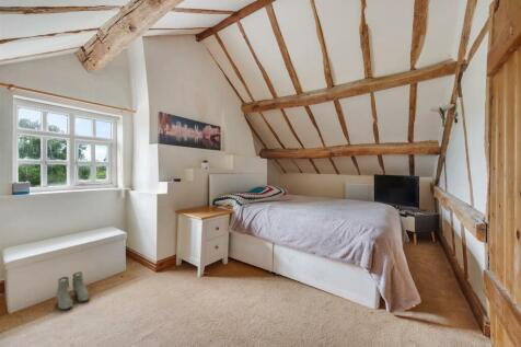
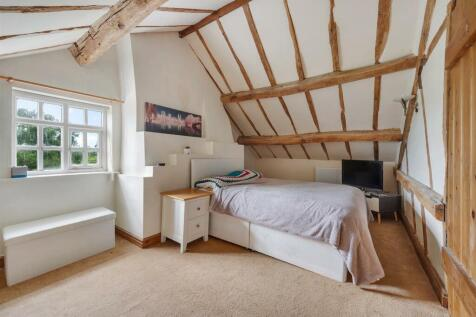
- boots [55,270,90,311]
